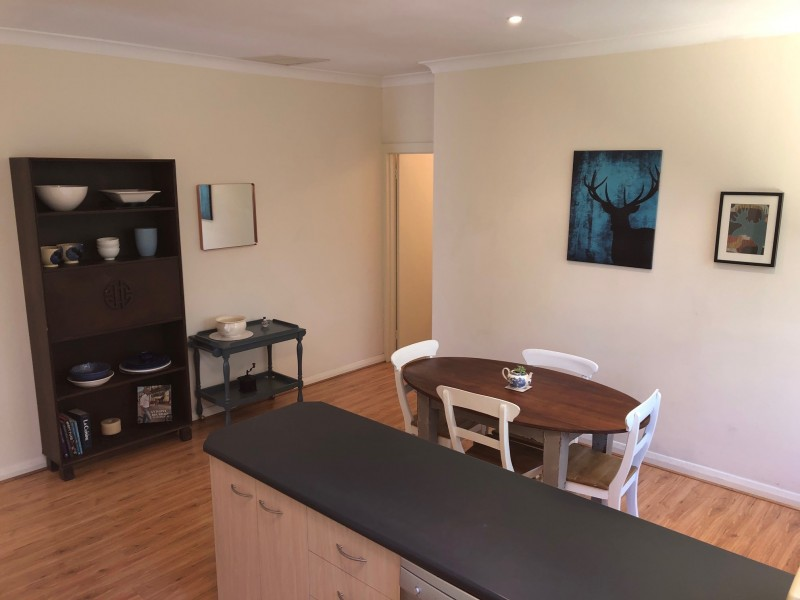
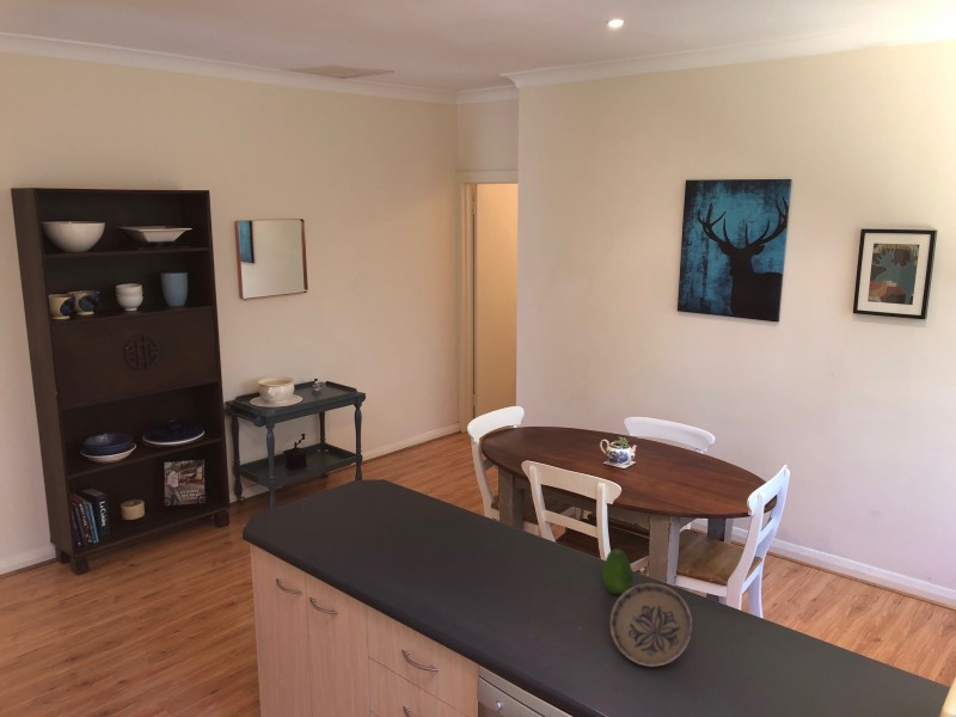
+ fruit [601,547,635,595]
+ bowl [609,582,693,668]
